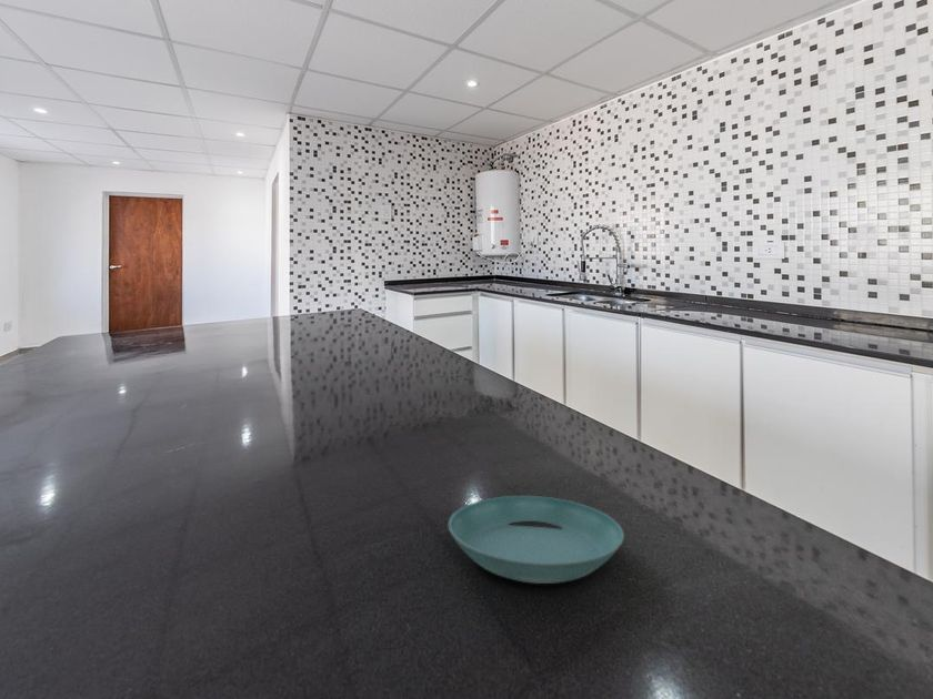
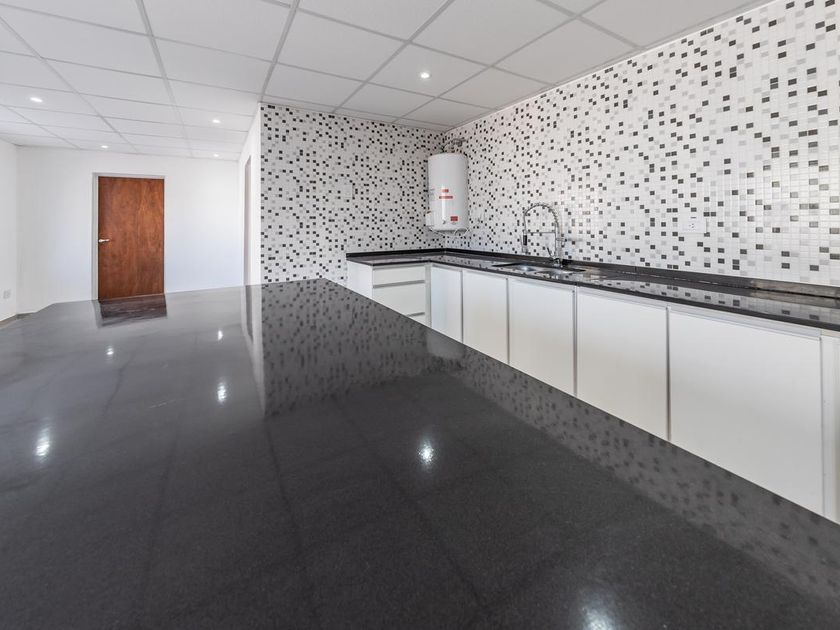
- saucer [448,495,625,585]
